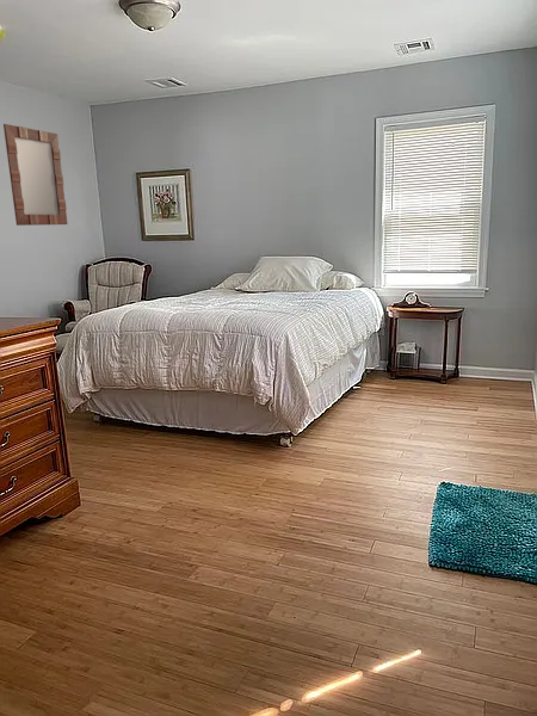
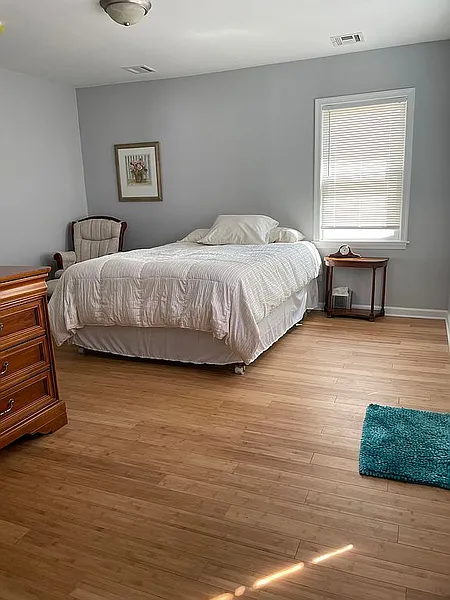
- home mirror [2,123,68,227]
